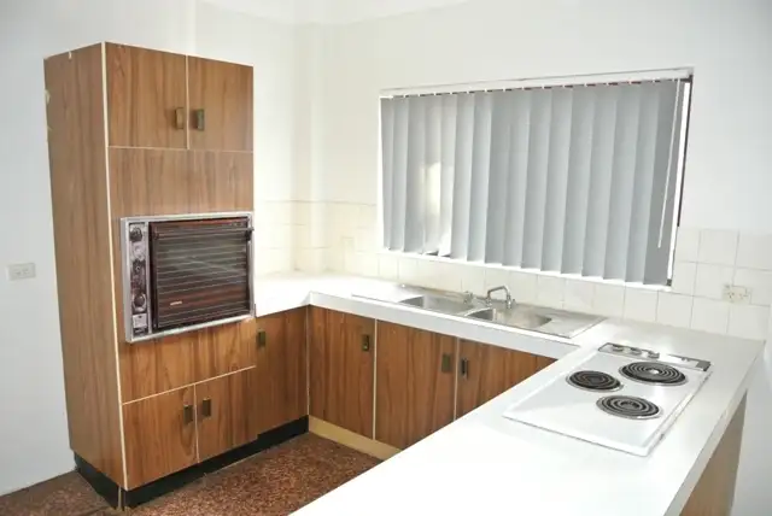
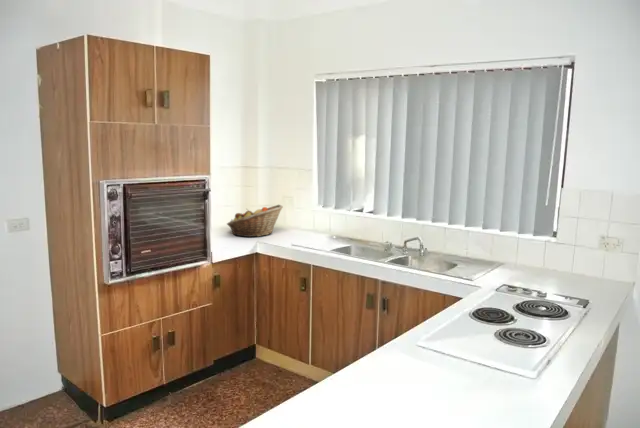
+ fruit basket [226,204,284,238]
